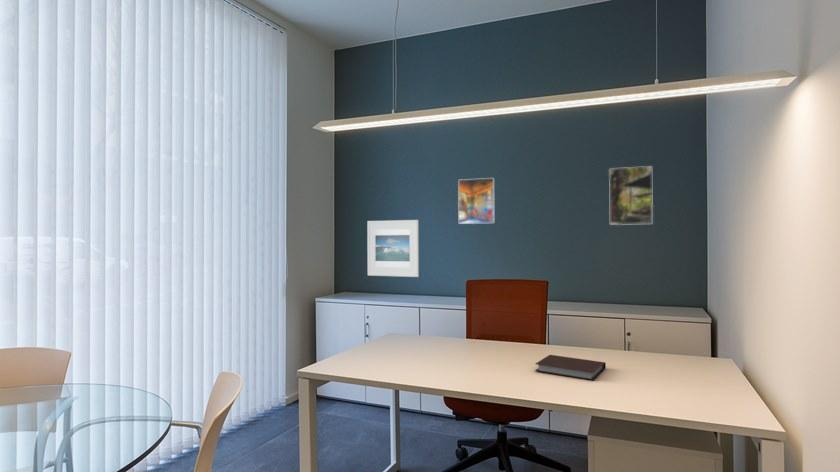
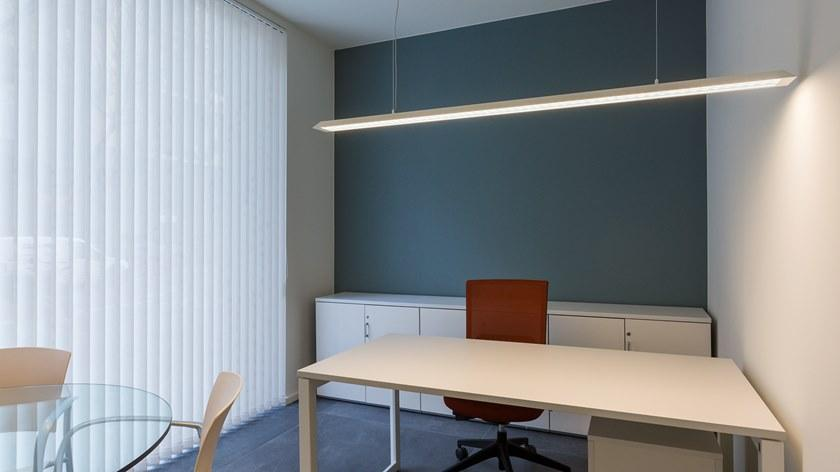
- notebook [534,354,607,381]
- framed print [608,165,654,226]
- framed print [457,177,496,225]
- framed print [366,219,420,278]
